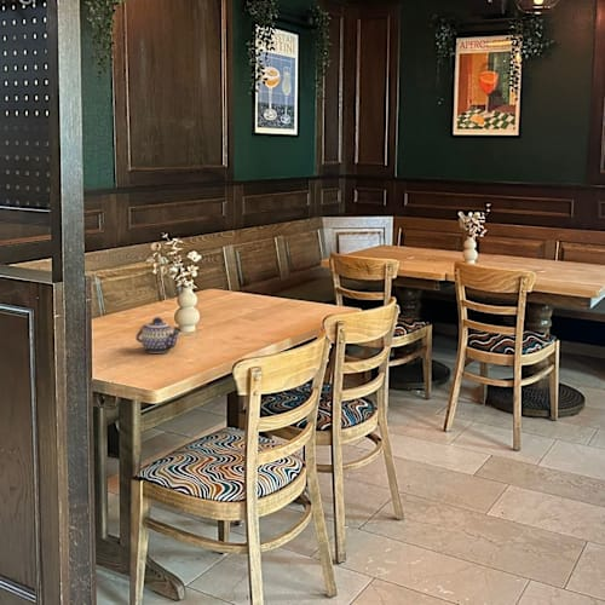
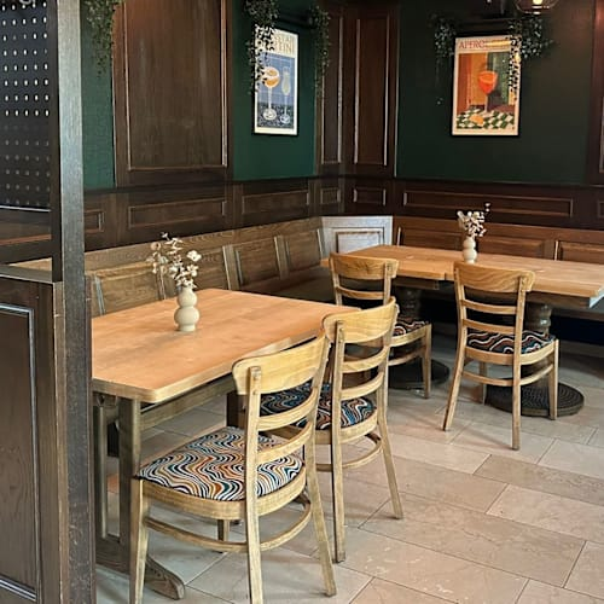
- teapot [134,316,183,355]
